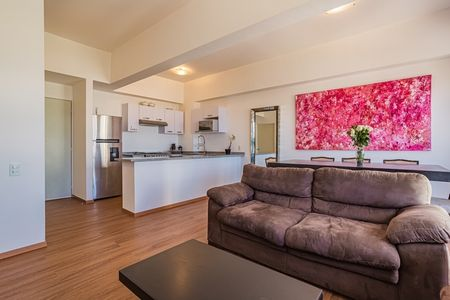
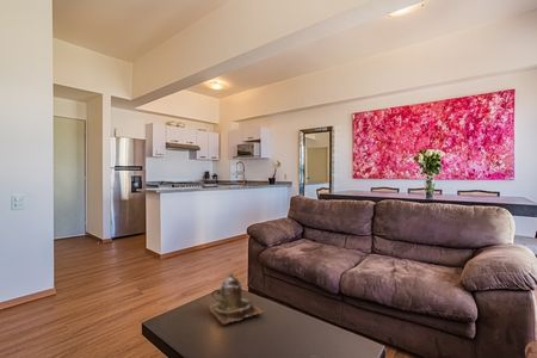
+ teapot [209,272,266,326]
